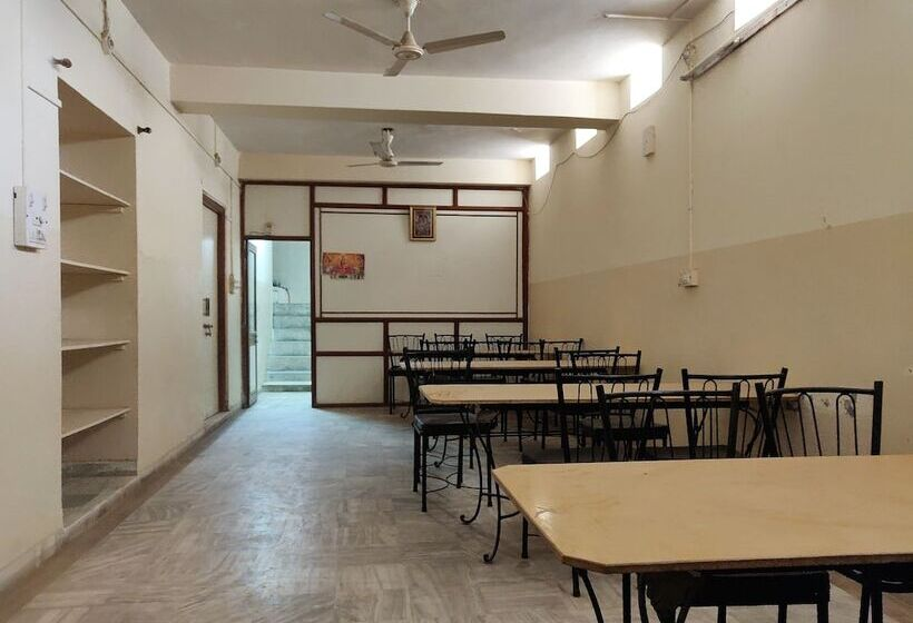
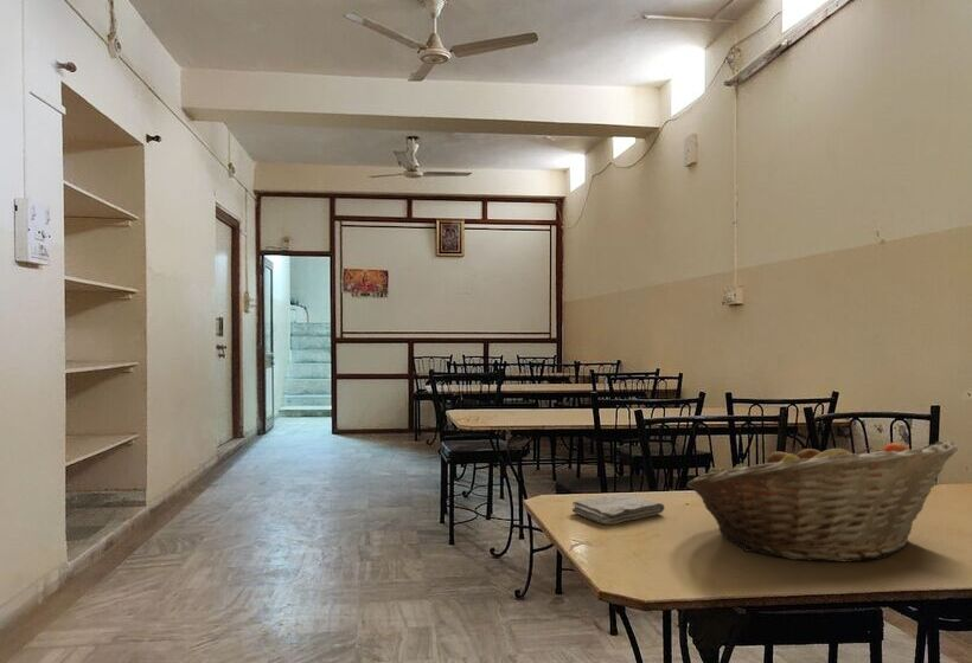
+ fruit basket [685,439,959,564]
+ washcloth [571,491,666,526]
